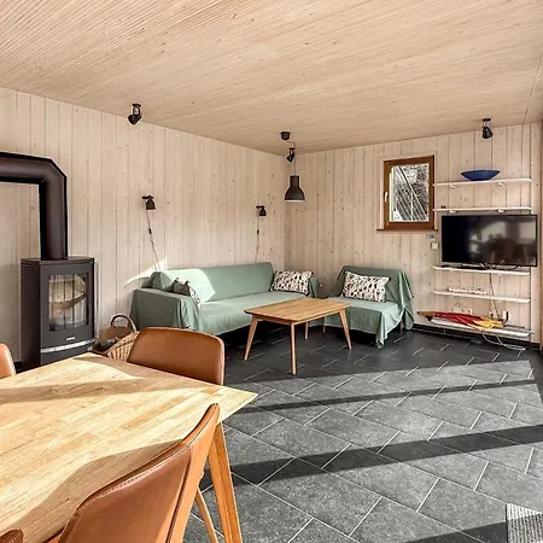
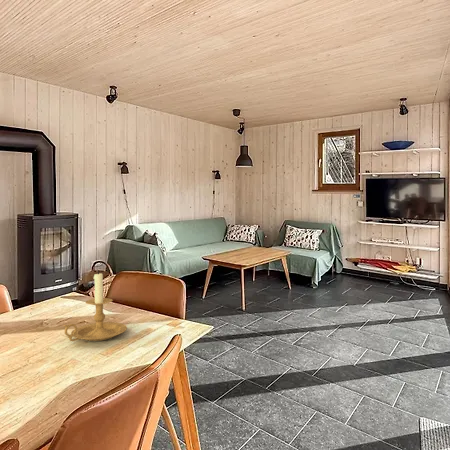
+ candle holder [63,270,128,342]
